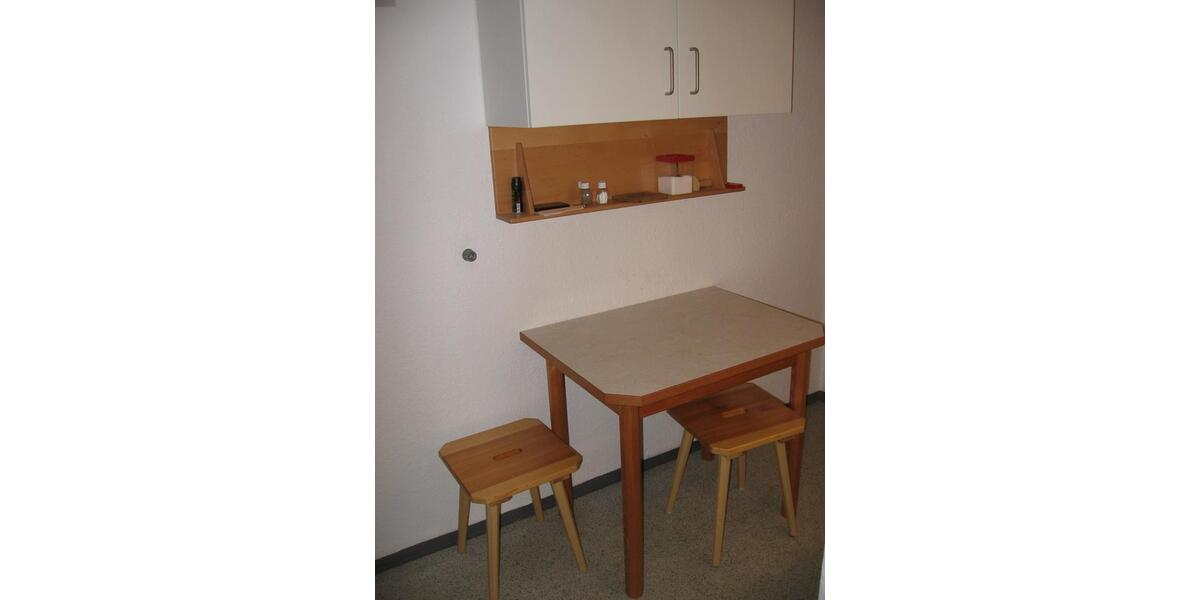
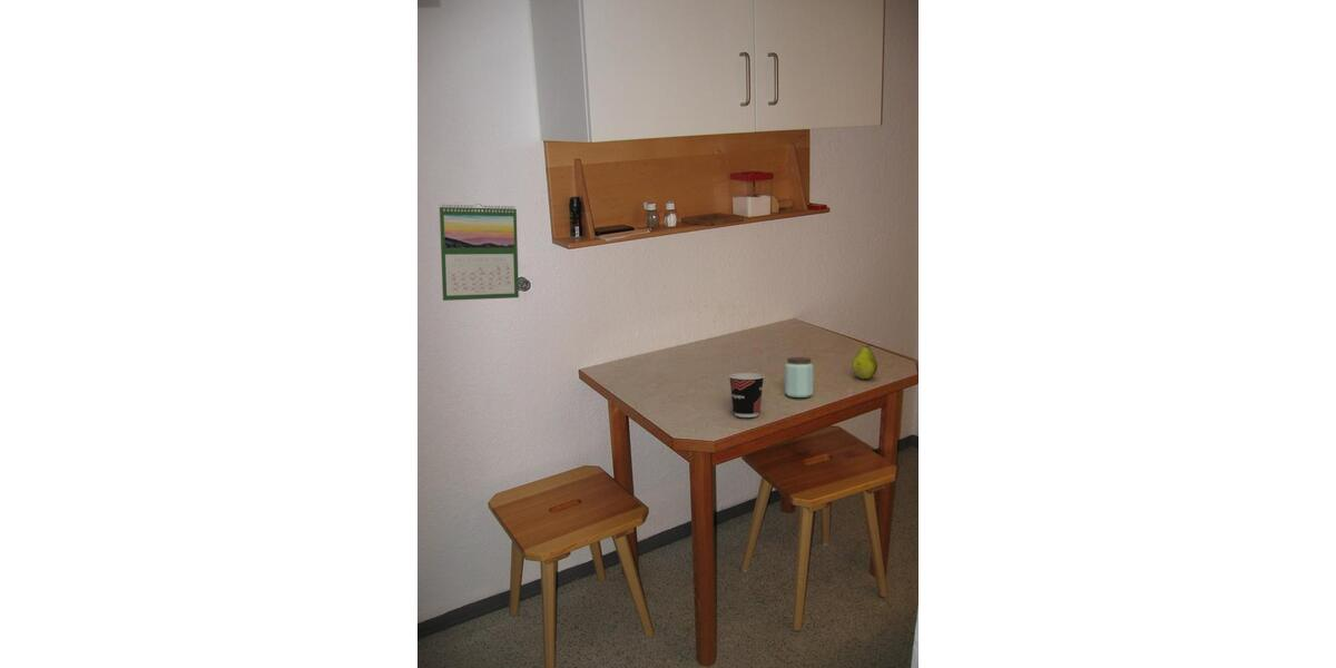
+ peanut butter [784,356,814,399]
+ cup [728,372,765,419]
+ fruit [851,343,878,381]
+ calendar [439,203,520,302]
